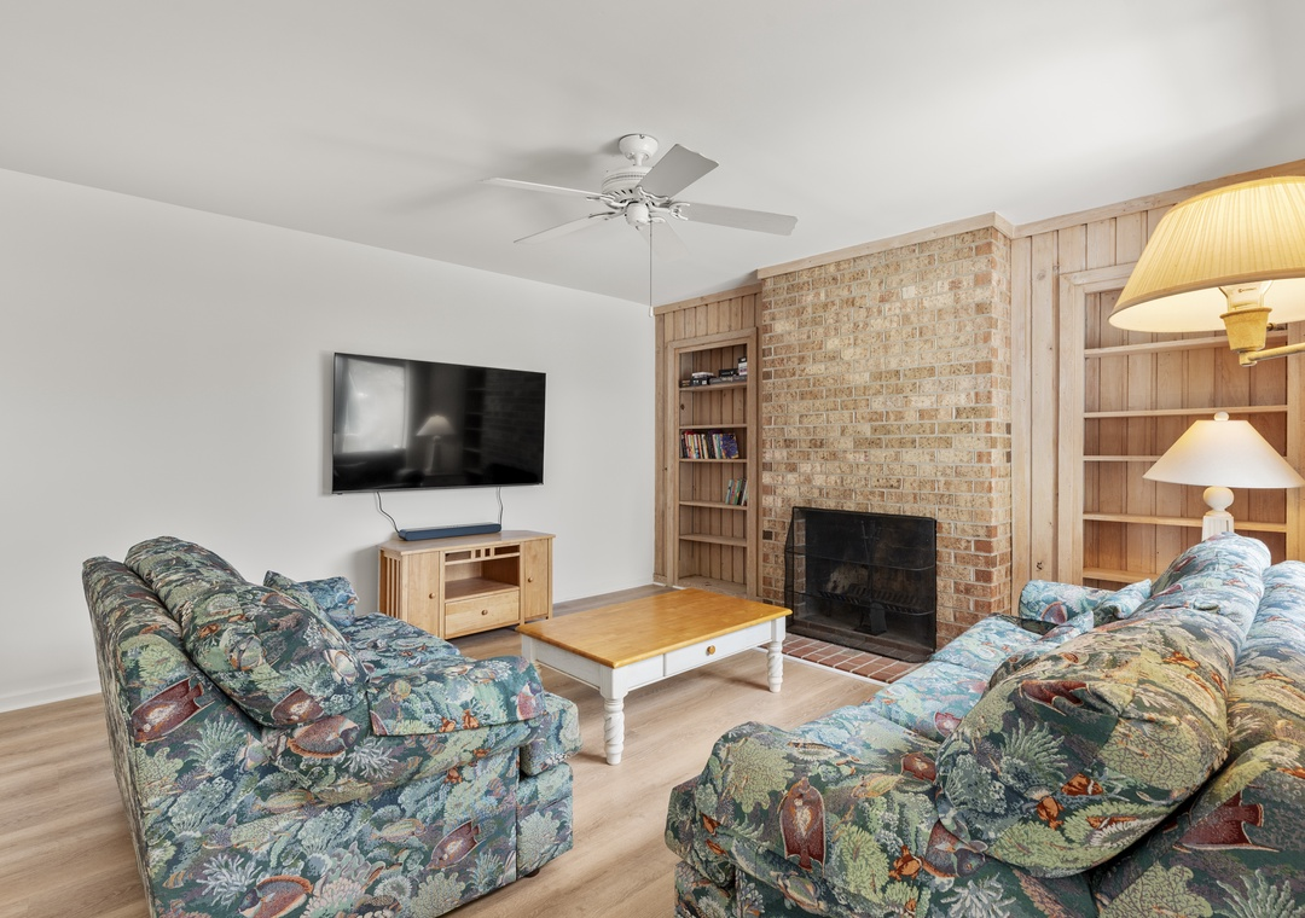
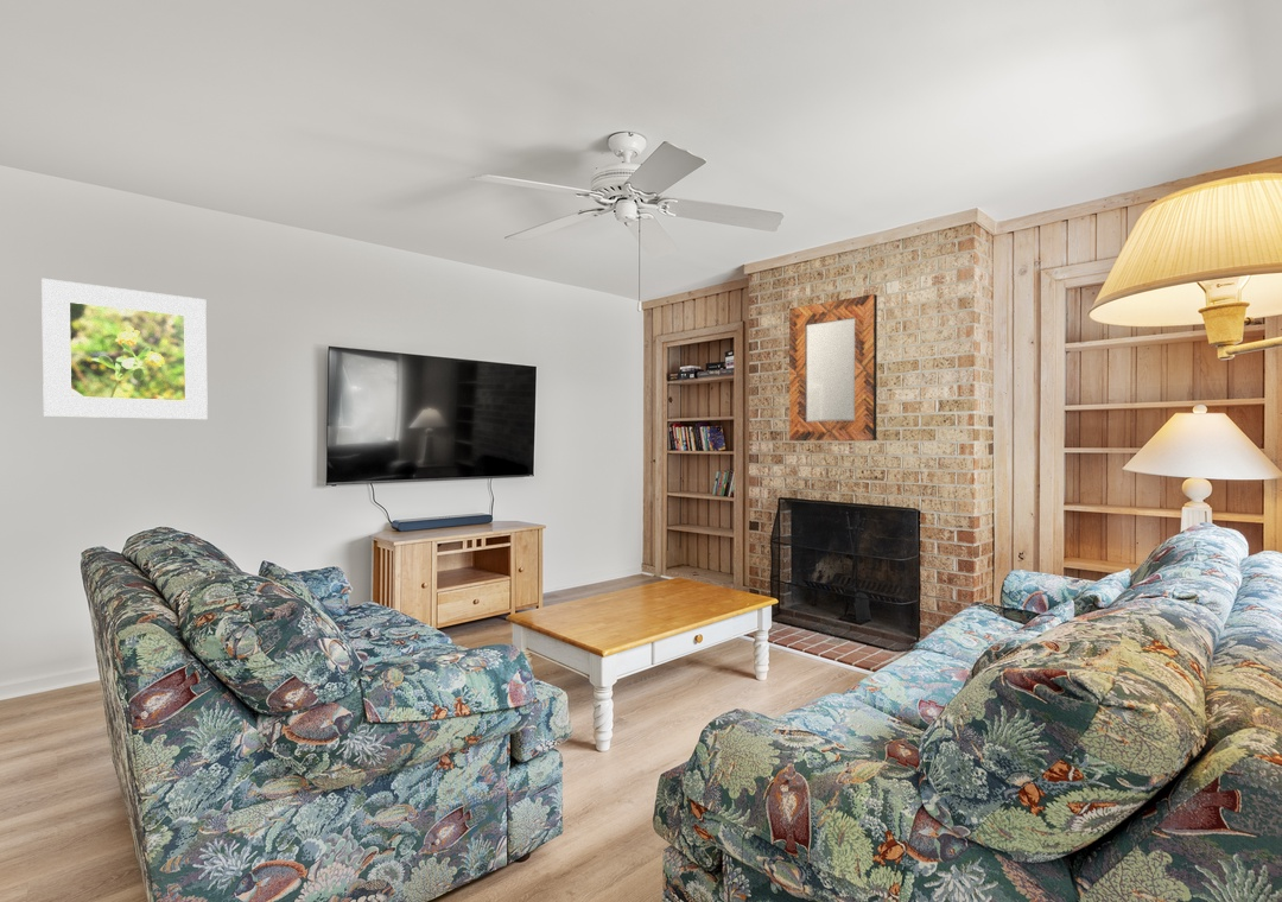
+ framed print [40,278,209,420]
+ home mirror [788,293,878,442]
